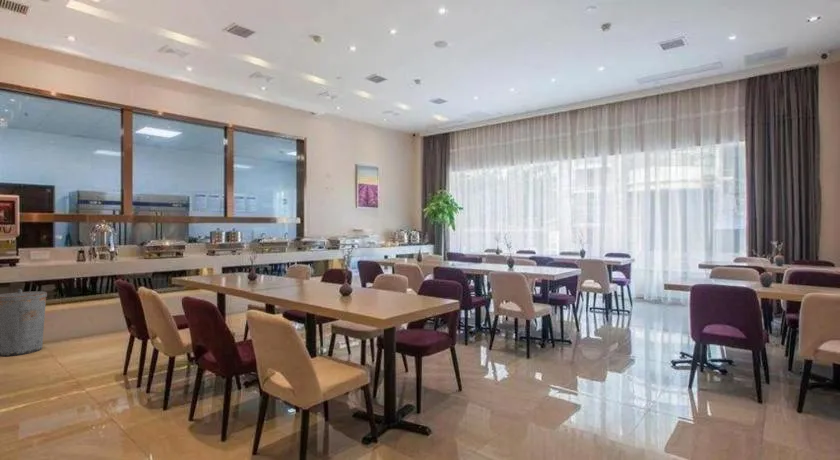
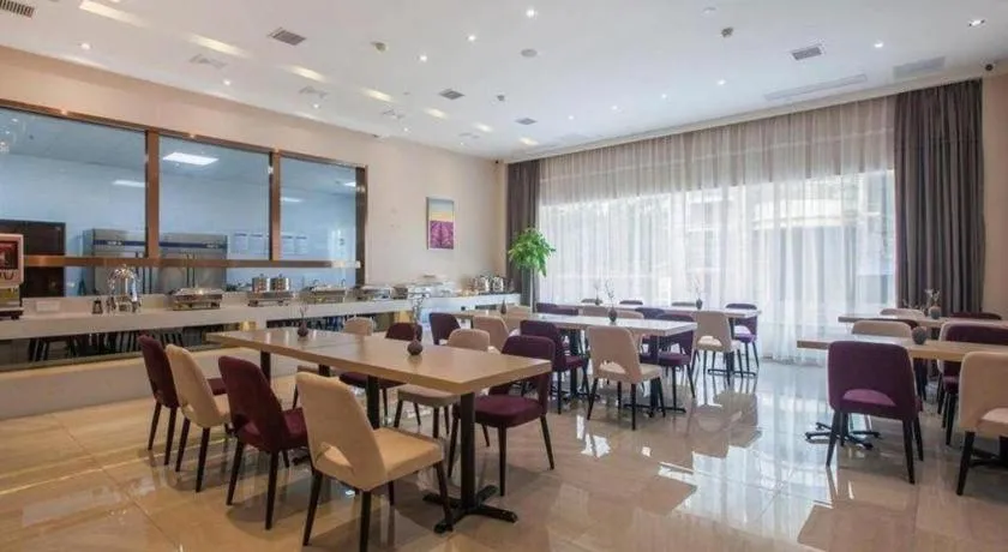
- trash can [0,288,48,357]
